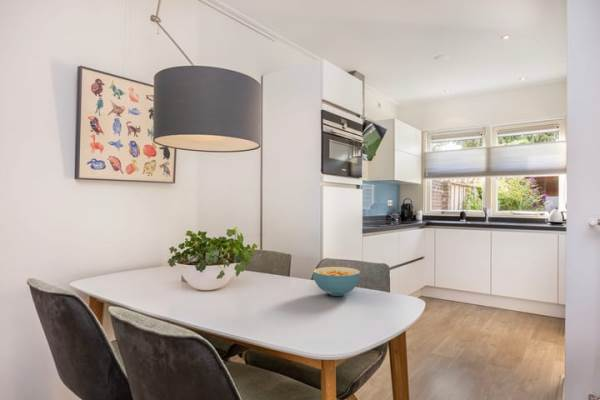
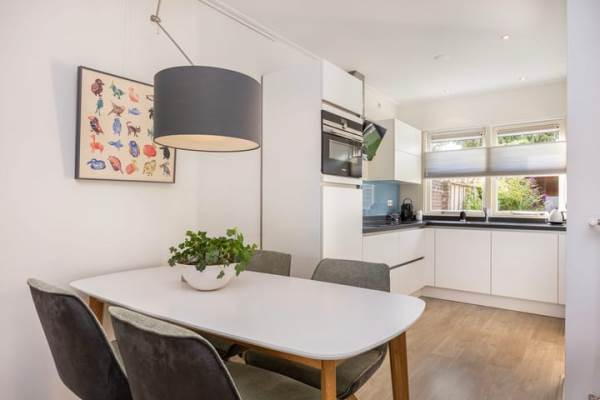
- cereal bowl [312,266,361,297]
